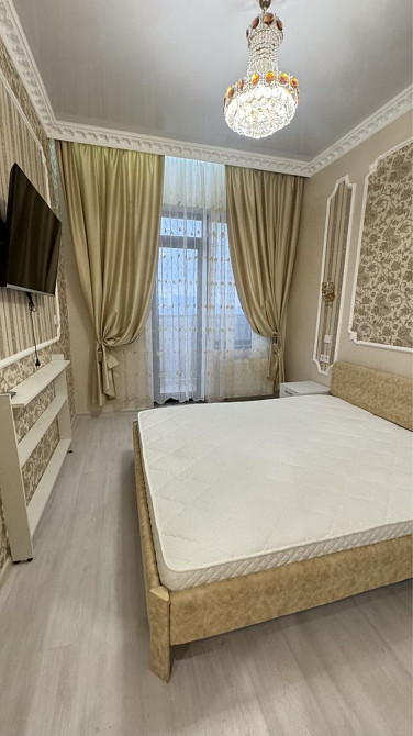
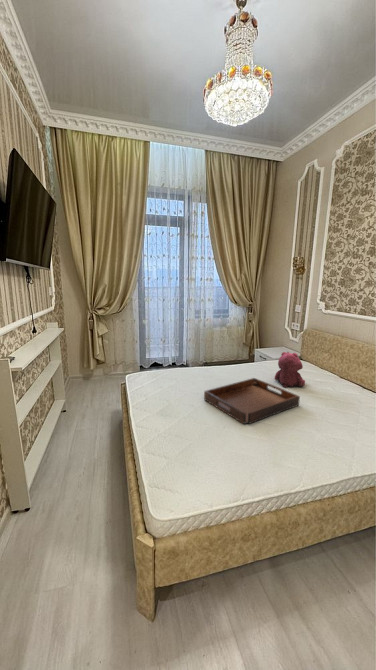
+ serving tray [203,377,301,425]
+ teddy bear [274,351,306,388]
